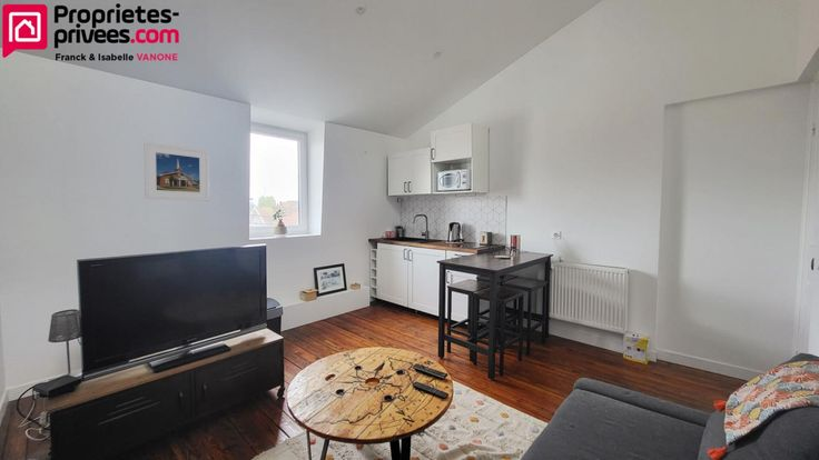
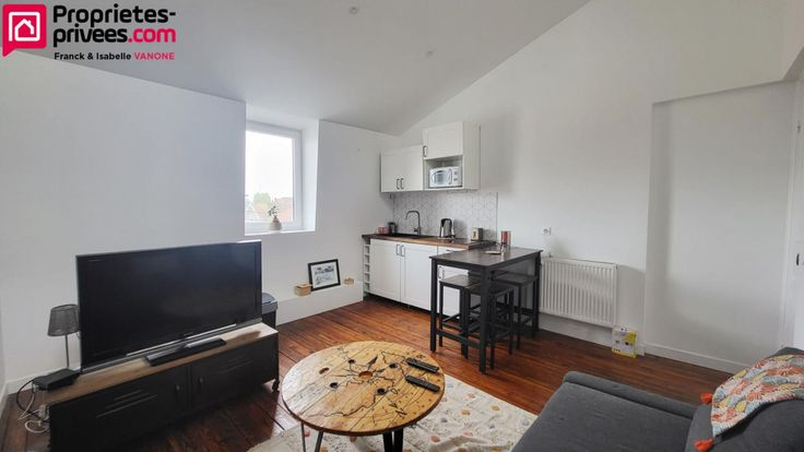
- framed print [144,141,210,202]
